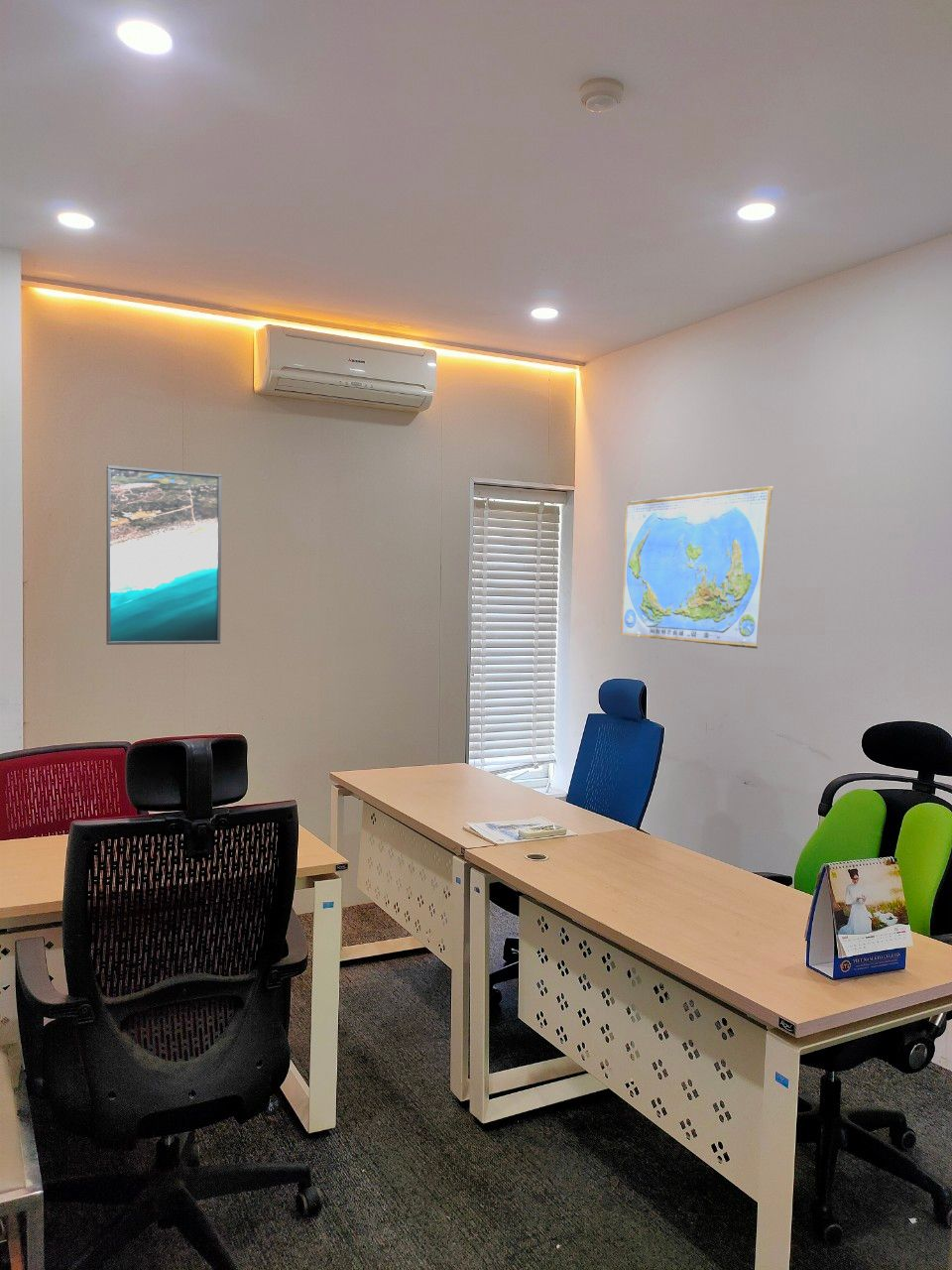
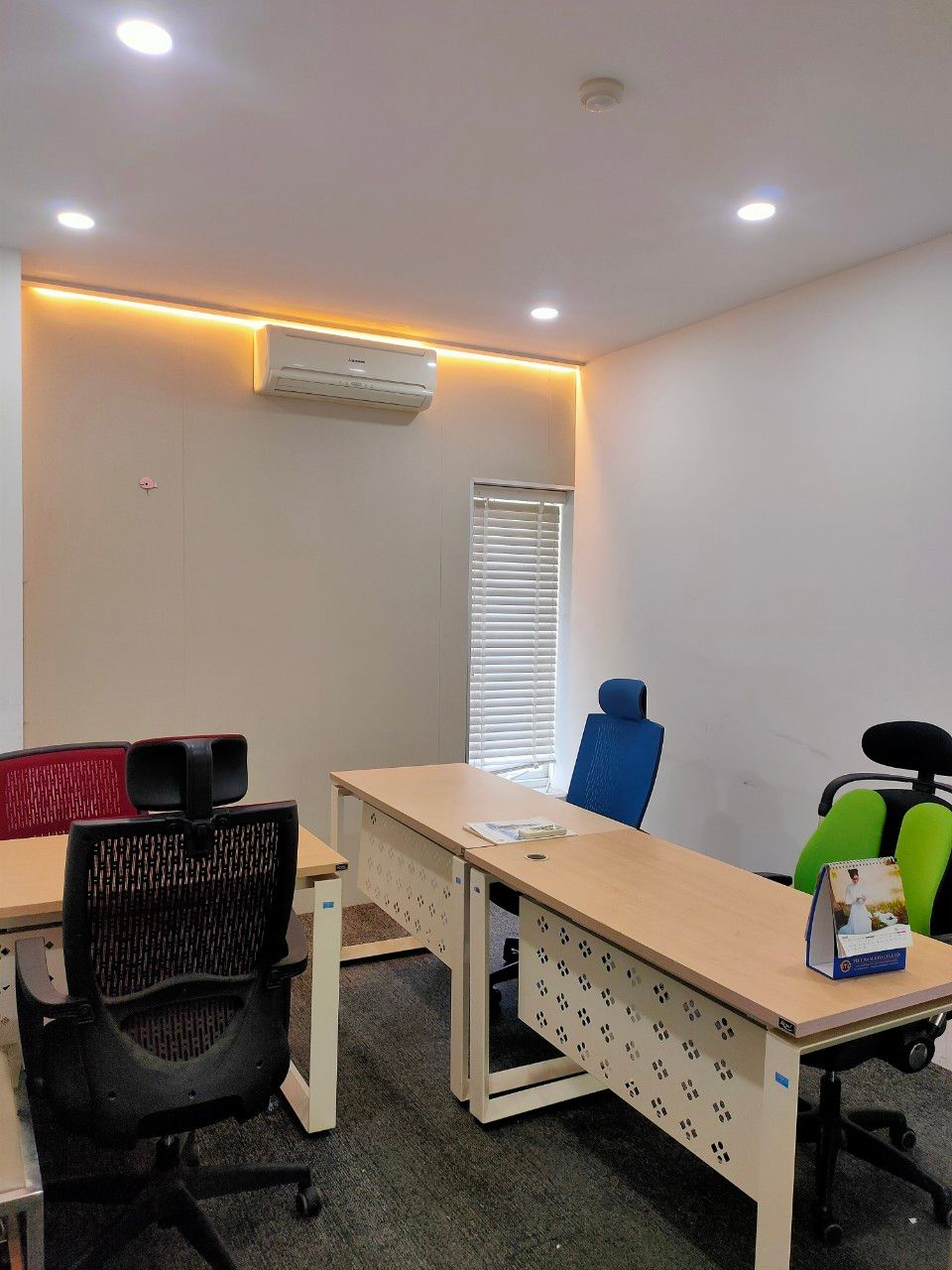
- world map [620,485,773,650]
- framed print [105,464,222,646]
